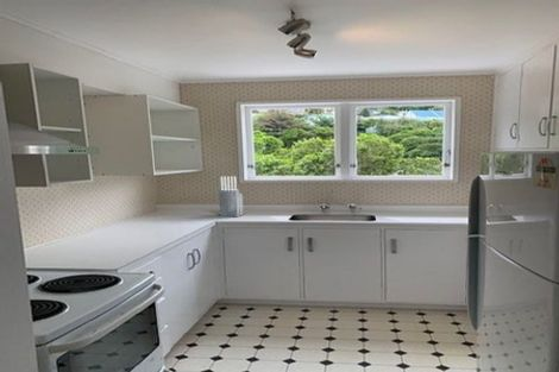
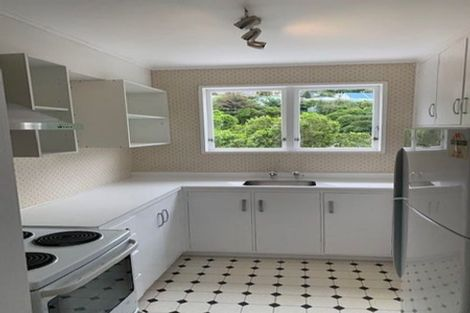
- knife block [218,176,244,217]
